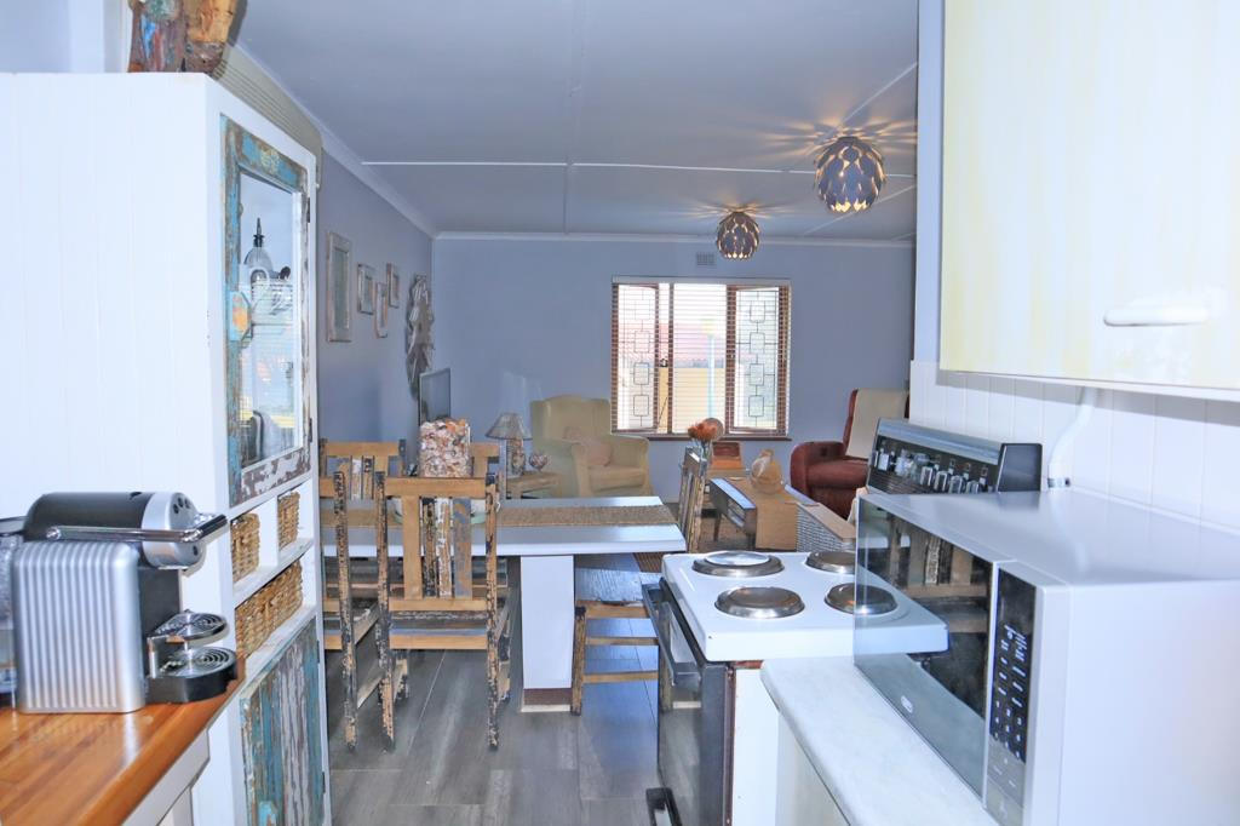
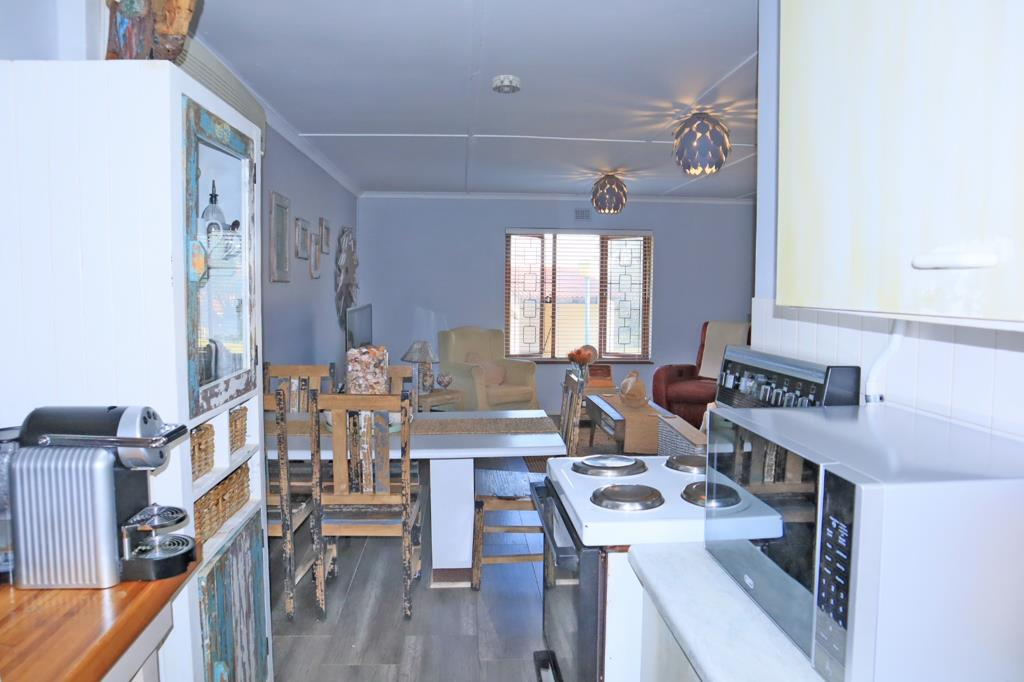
+ smoke detector [491,74,522,95]
